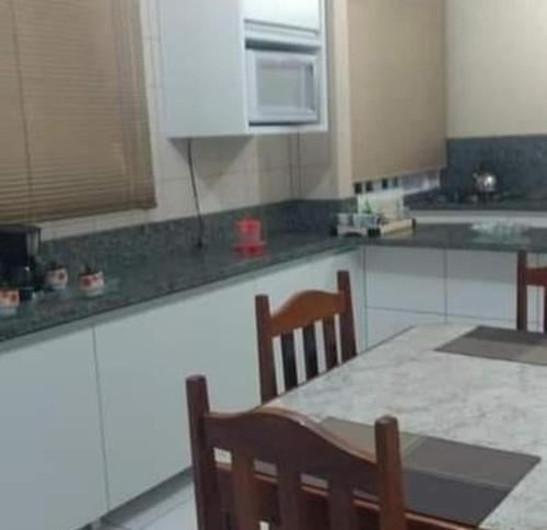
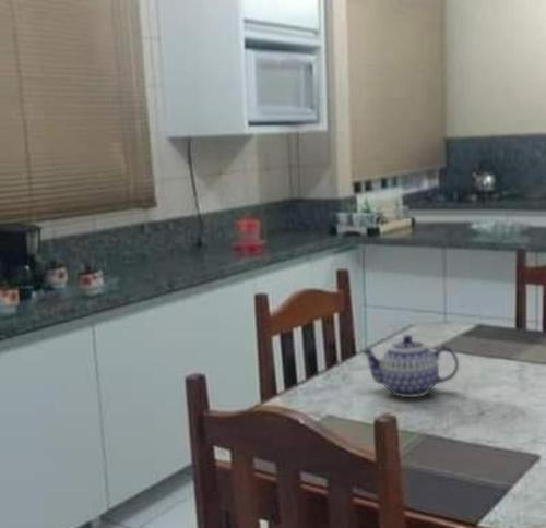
+ teapot [360,334,460,398]
